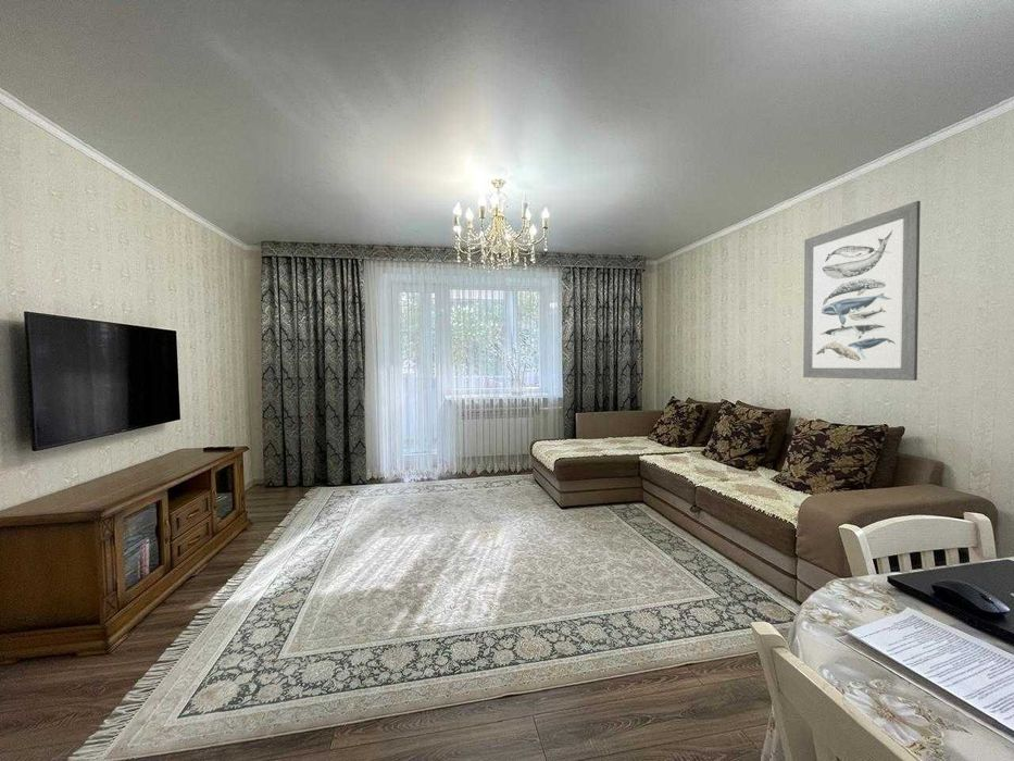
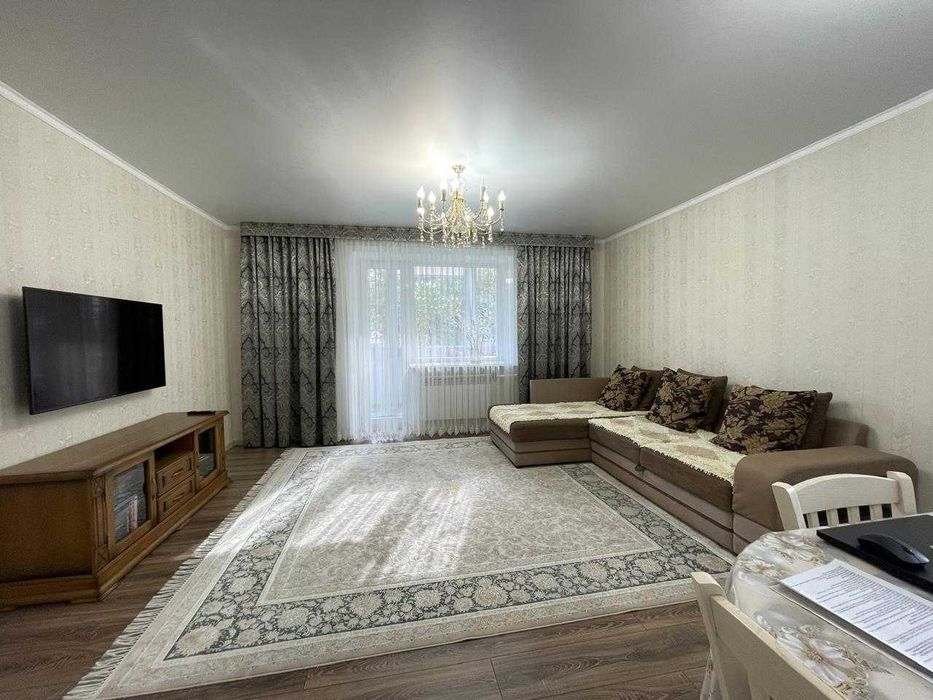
- wall art [802,200,922,382]
